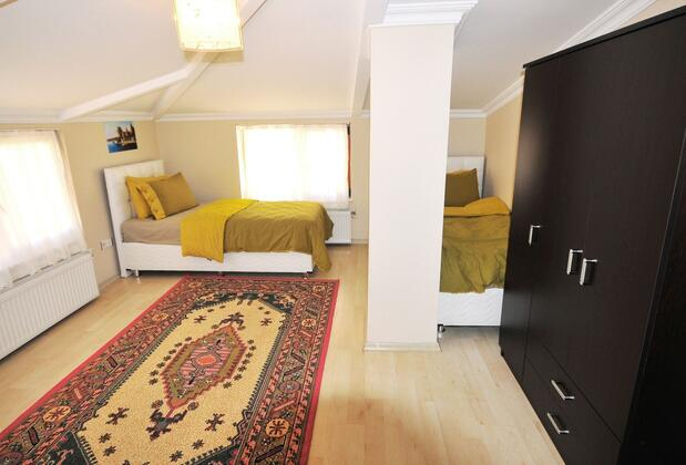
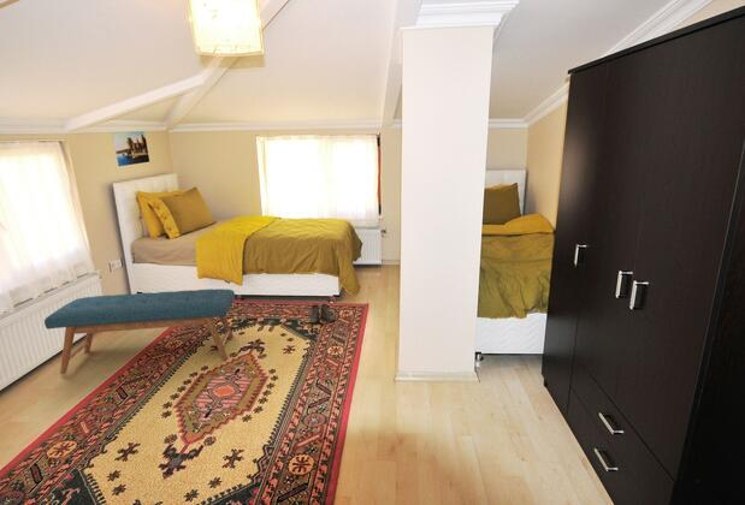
+ boots [308,303,337,325]
+ bench [43,287,236,375]
